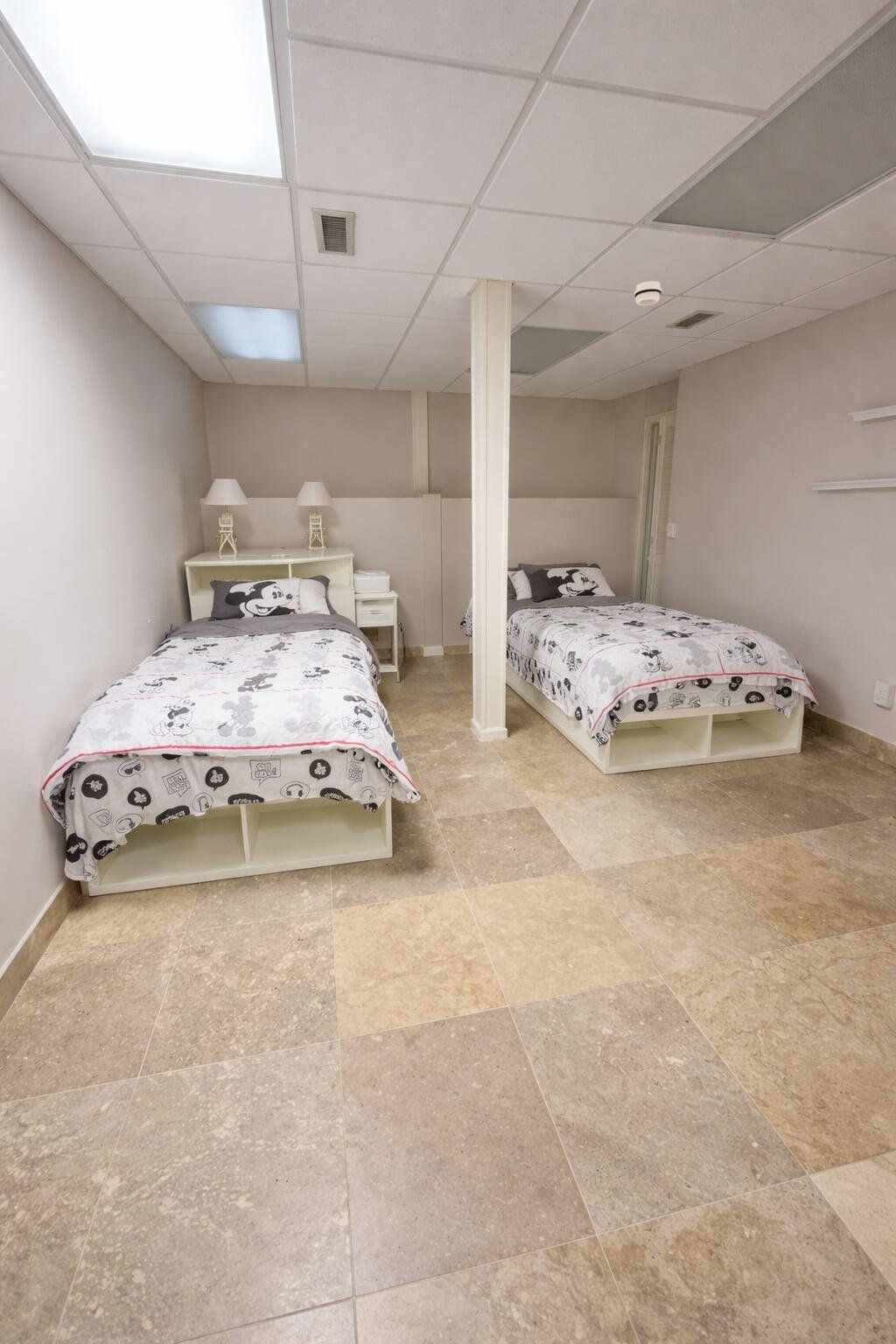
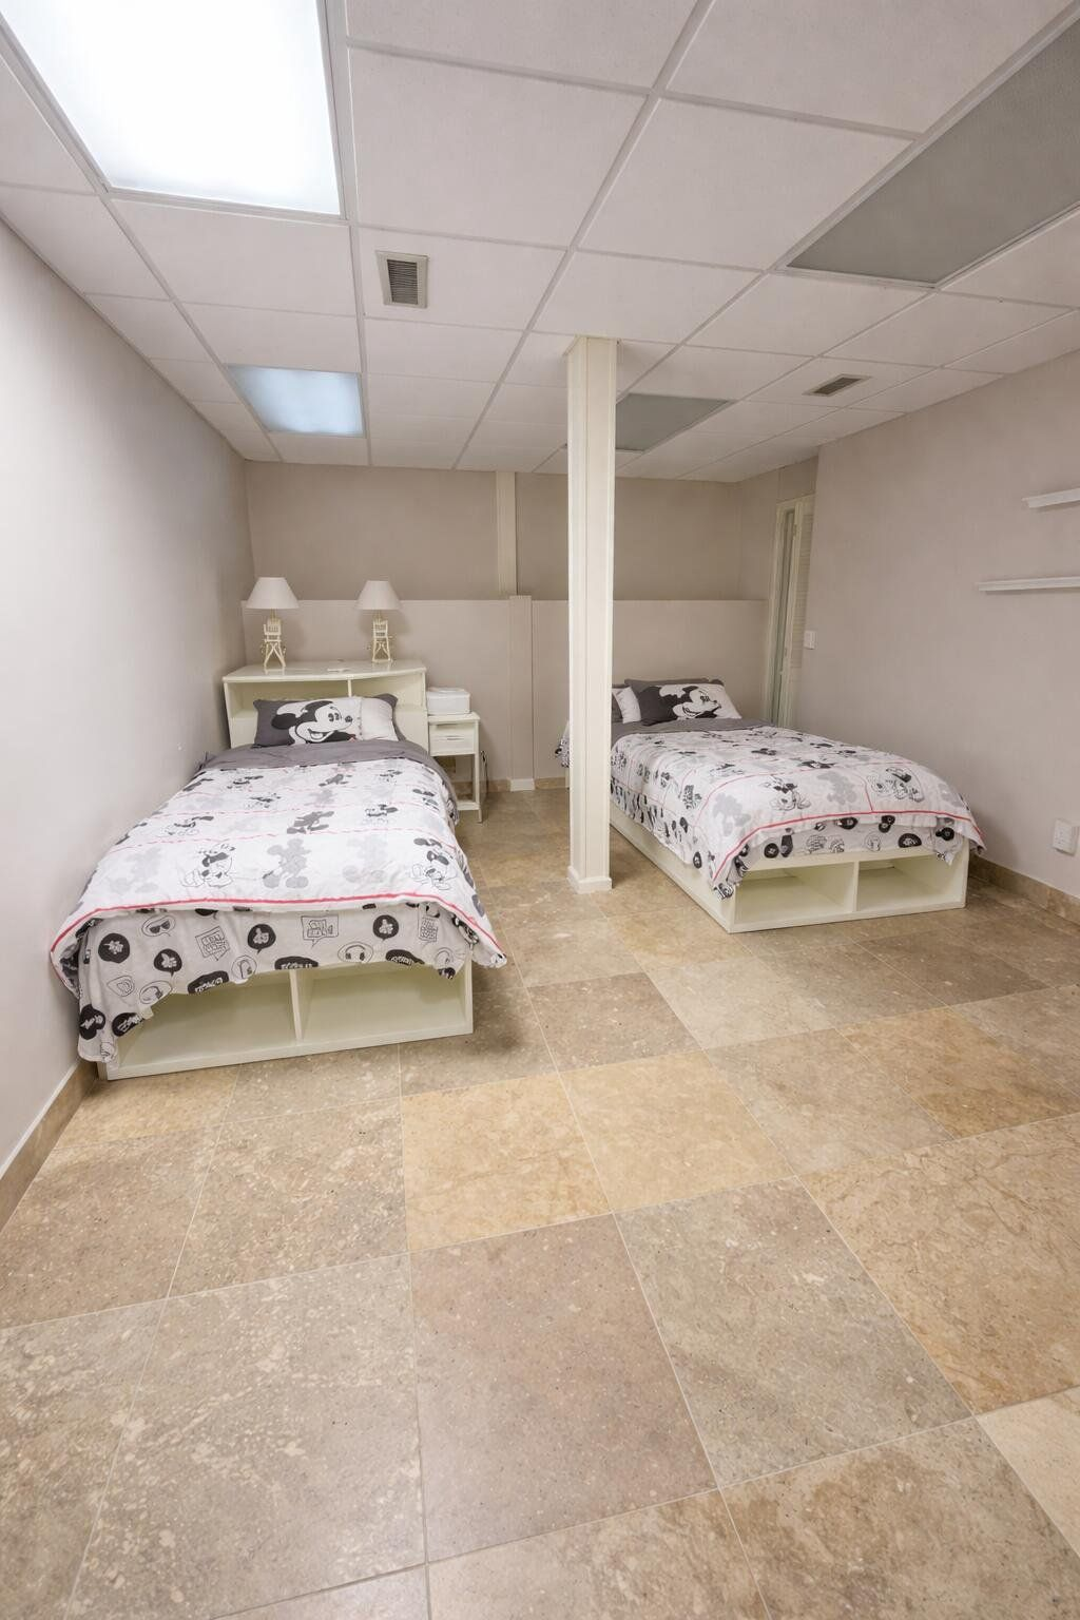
- smoke detector [634,280,663,306]
